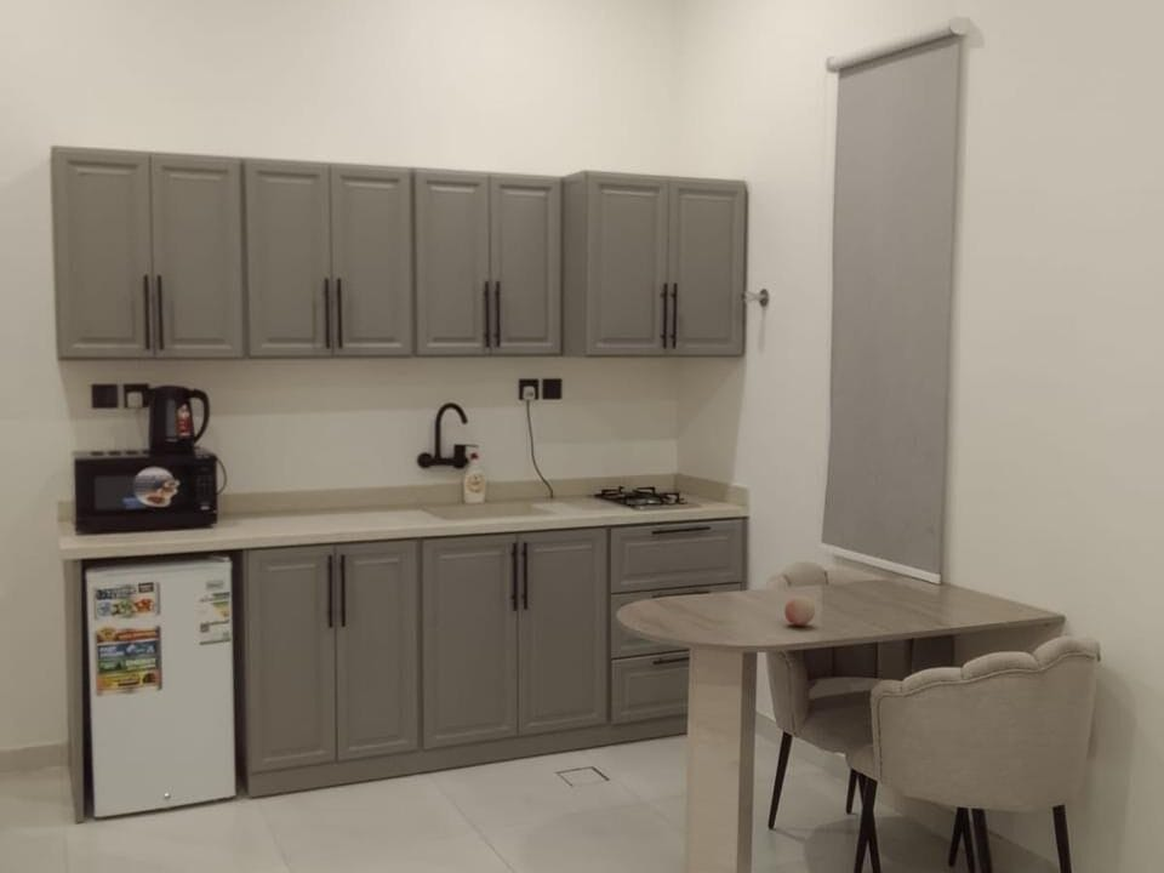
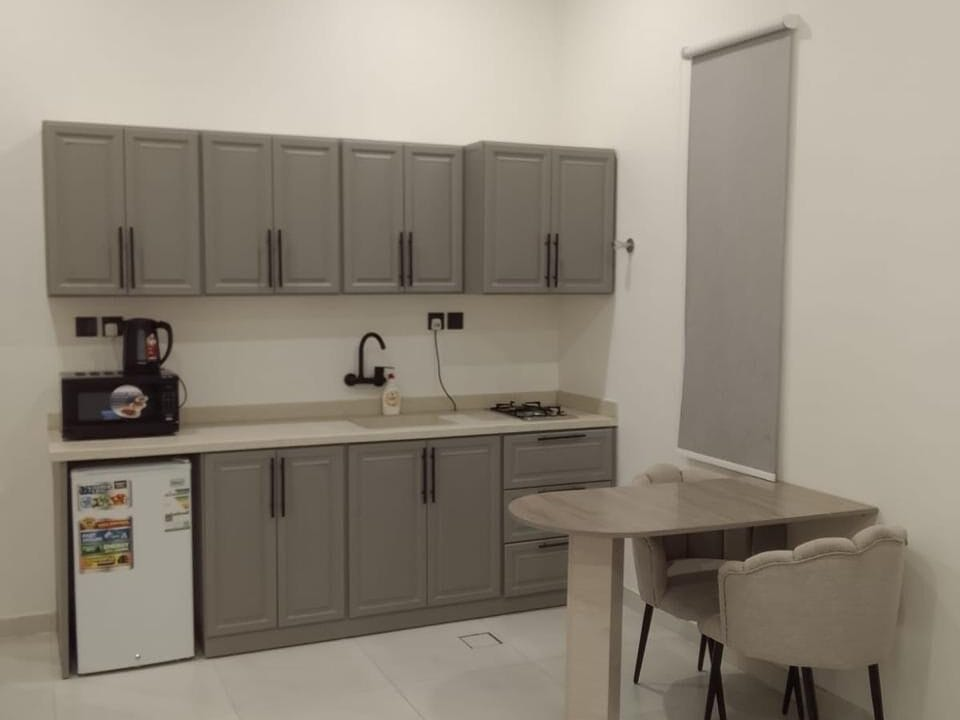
- fruit [783,595,816,627]
